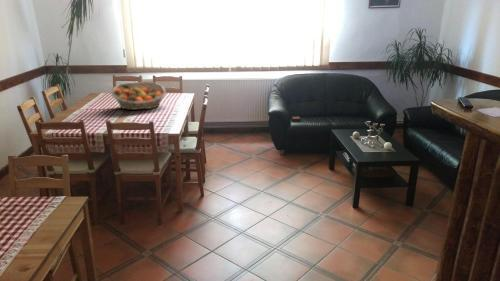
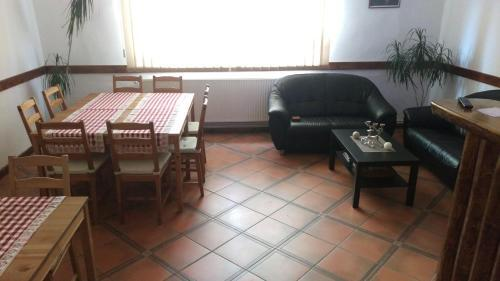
- fruit basket [110,81,167,111]
